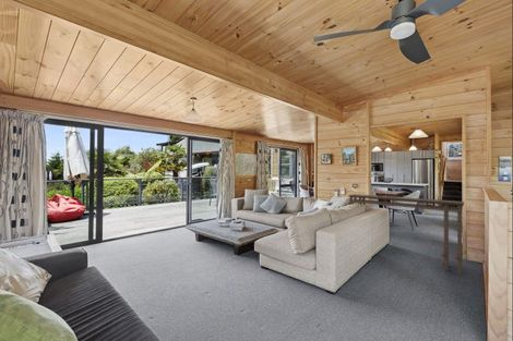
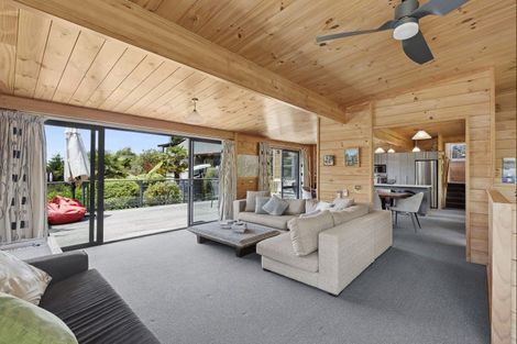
- console table [348,193,465,275]
